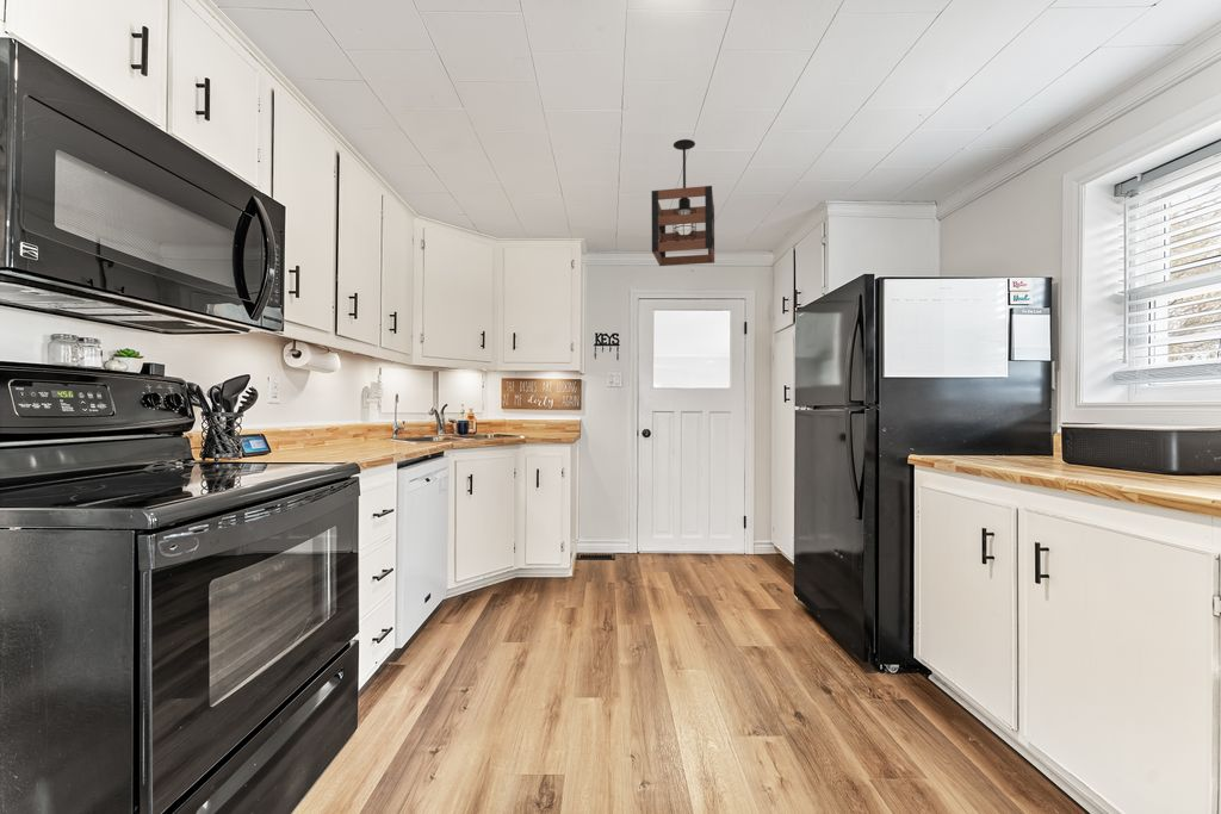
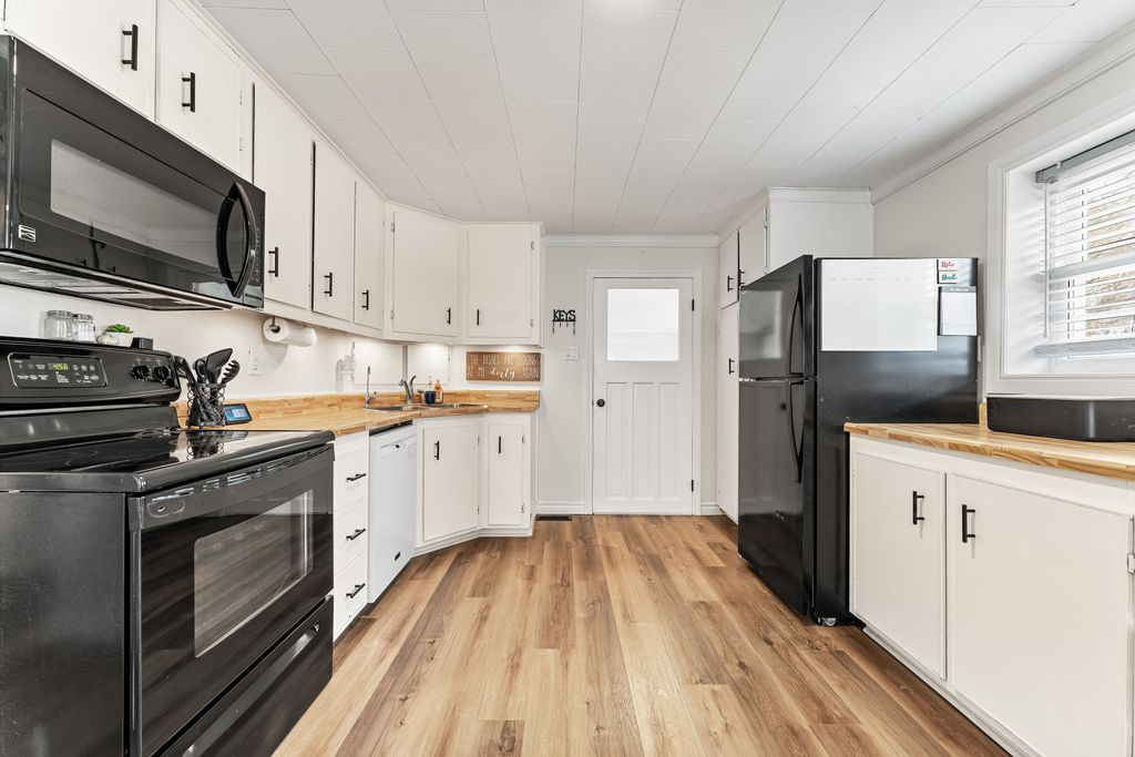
- pendant light [651,138,715,267]
